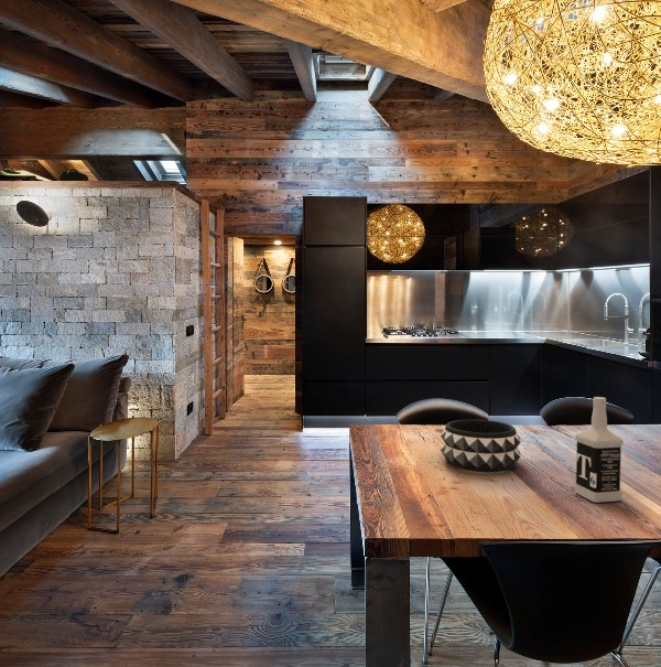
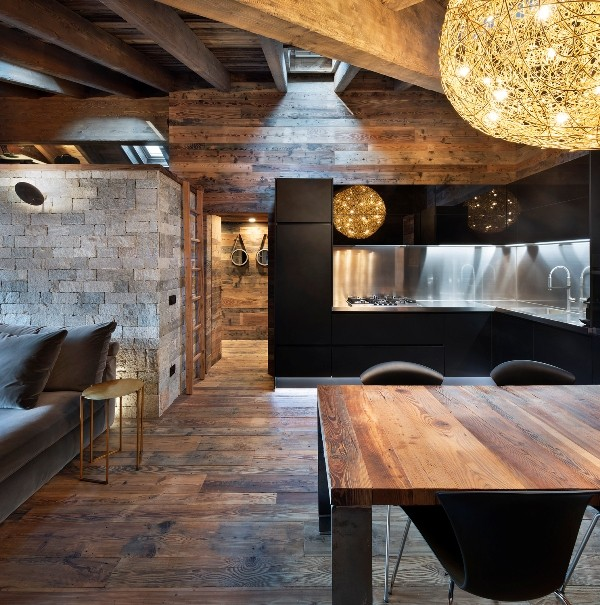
- decorative bowl [440,418,521,473]
- vodka [574,396,625,504]
